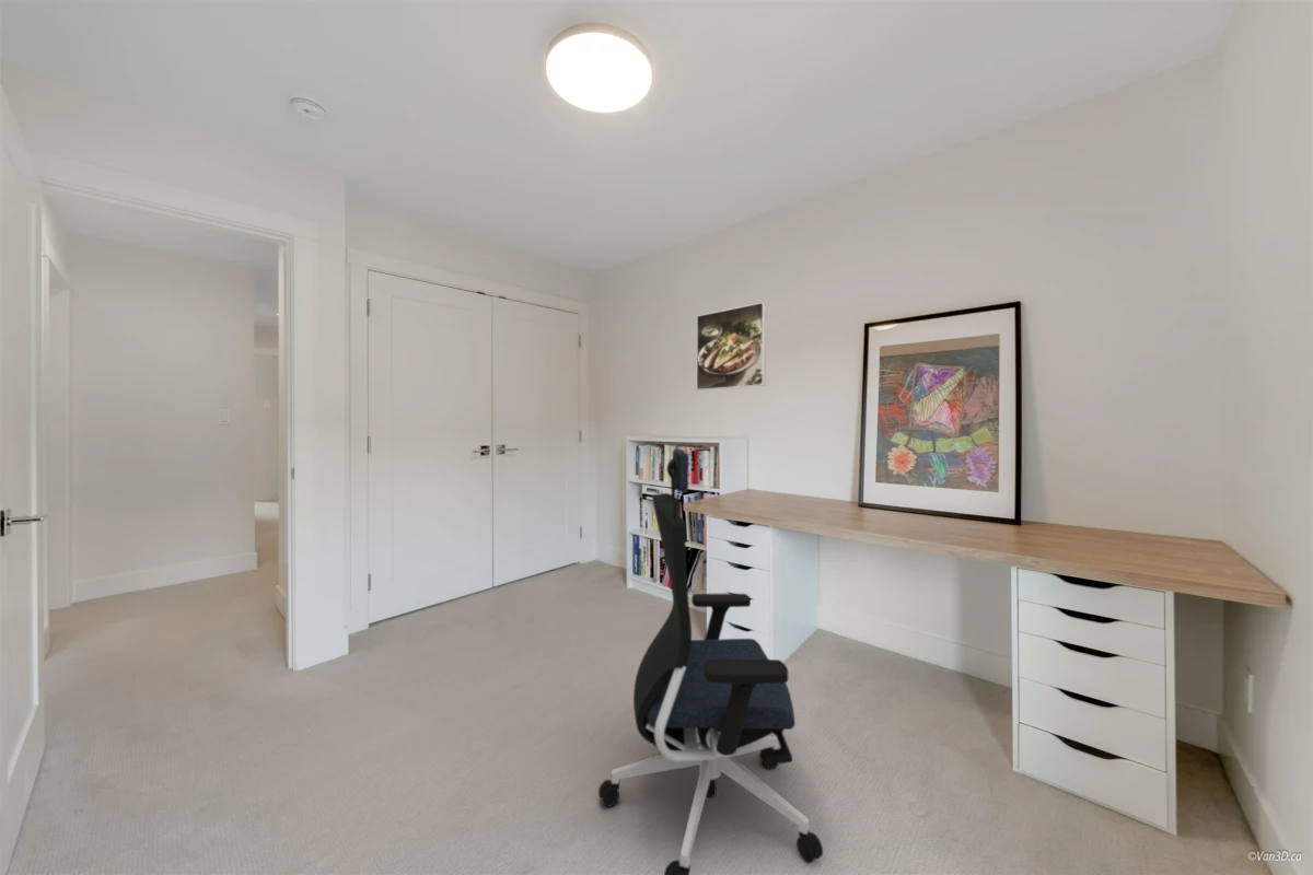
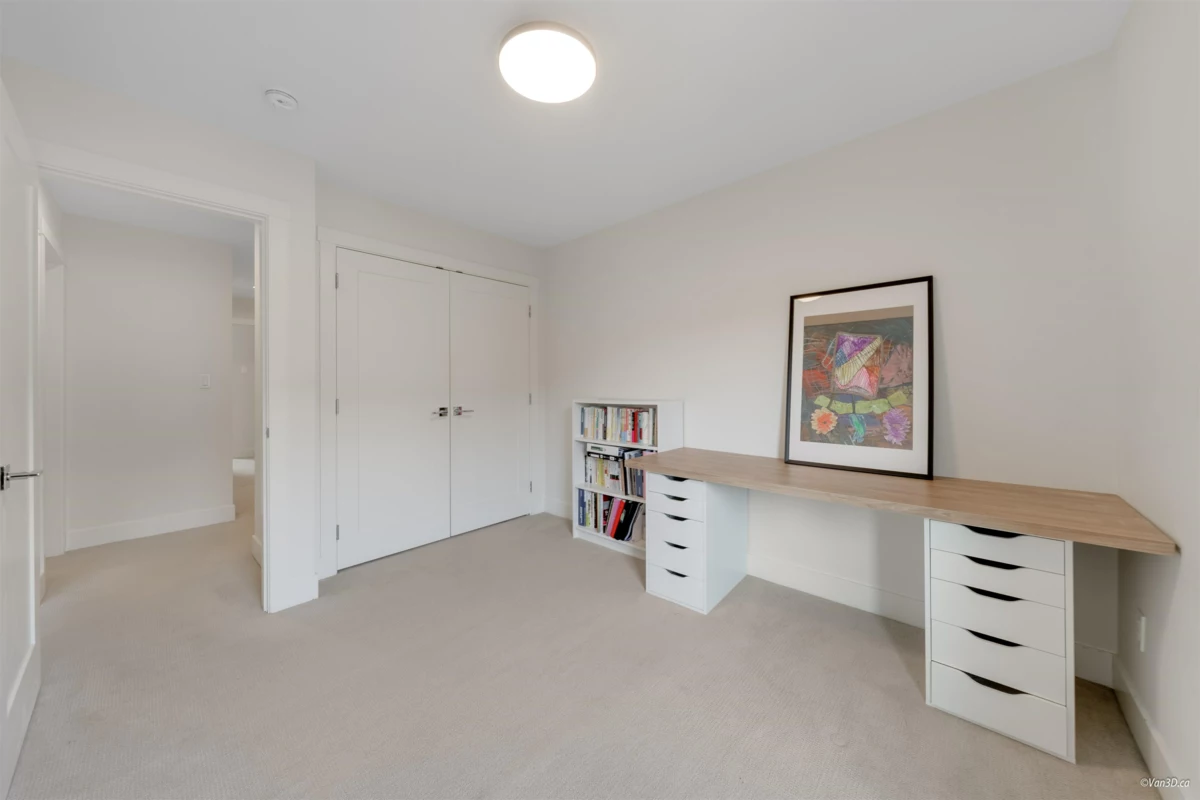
- office chair [597,447,824,875]
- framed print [696,301,767,392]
